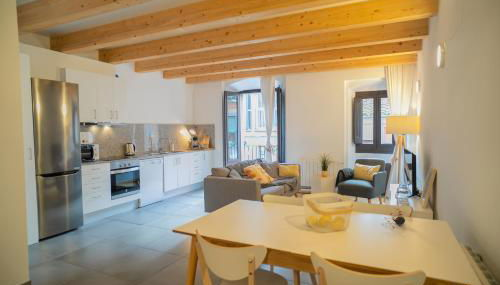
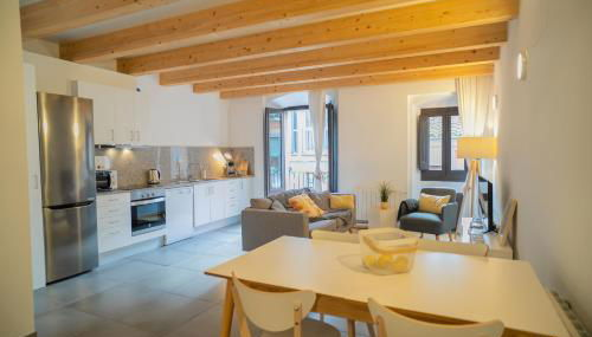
- teapot [380,207,406,230]
